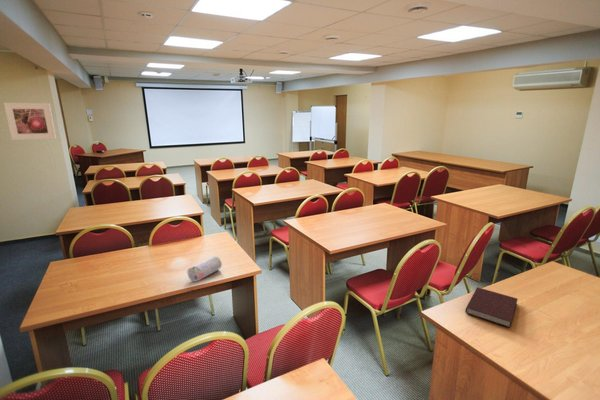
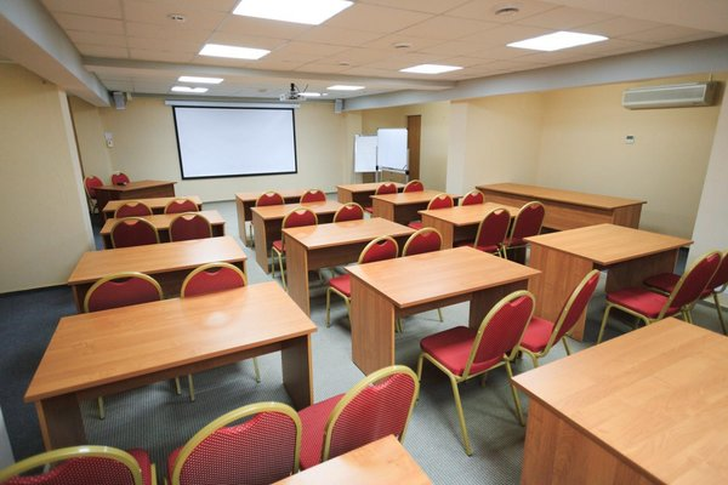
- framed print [3,102,57,141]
- notebook [464,286,519,329]
- pencil case [186,255,223,283]
